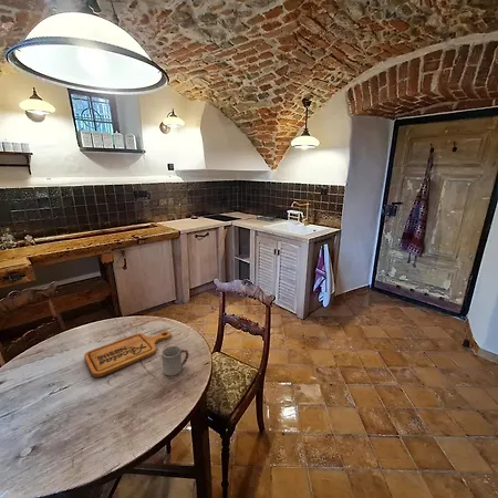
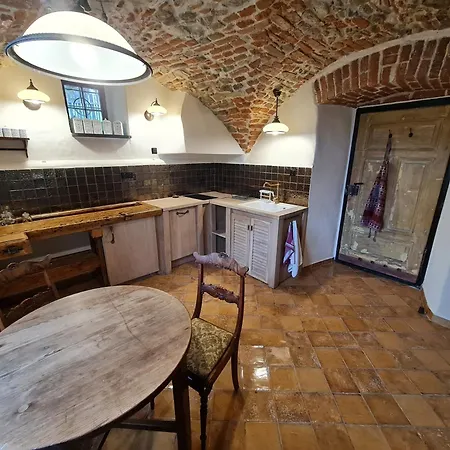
- cutting board [83,330,173,378]
- cup [160,345,189,377]
